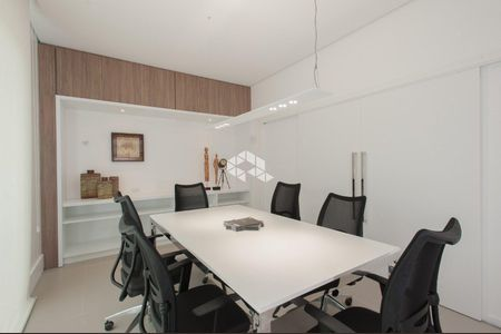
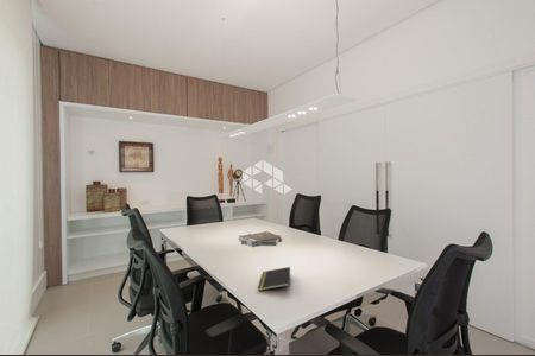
+ notepad [257,266,291,292]
